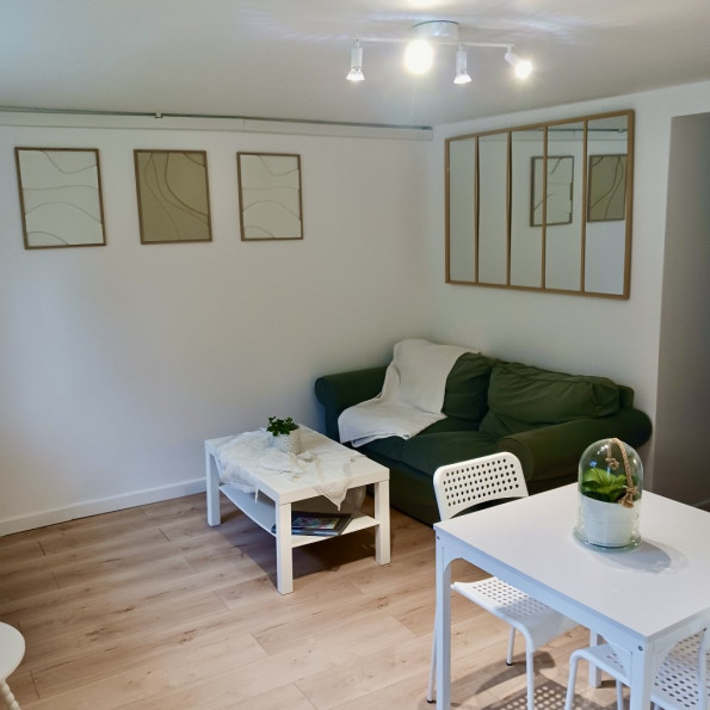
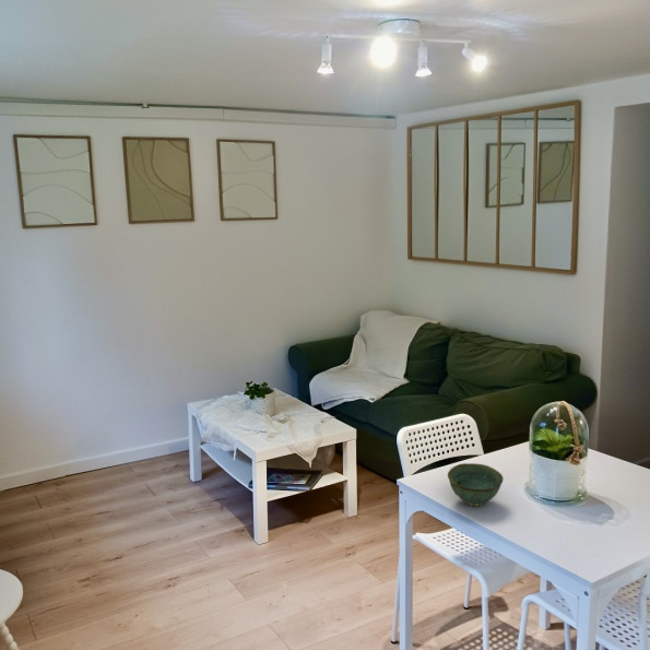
+ bowl [447,462,505,507]
